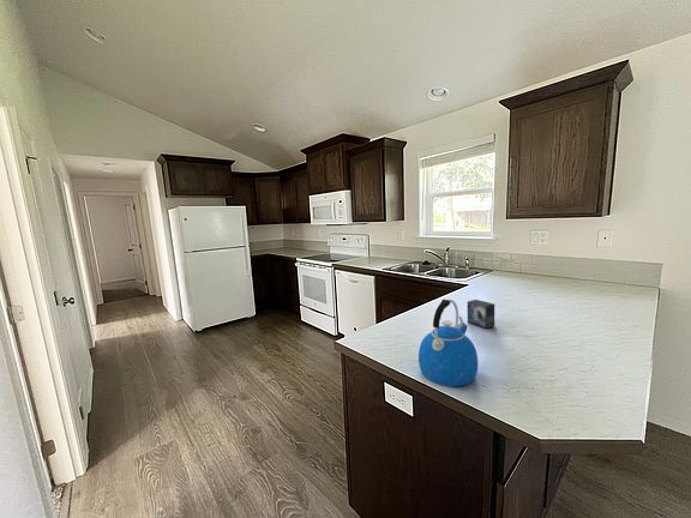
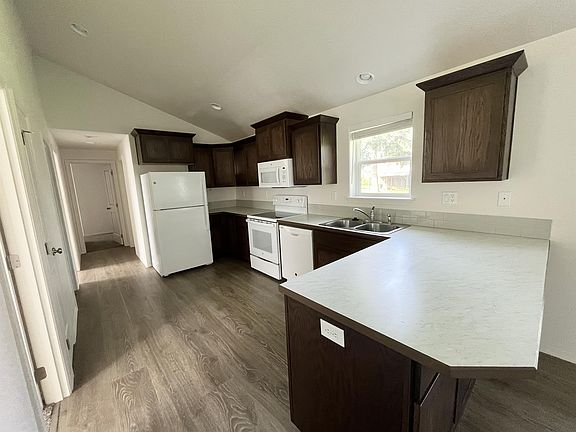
- small box [467,299,495,330]
- kettle [417,299,479,387]
